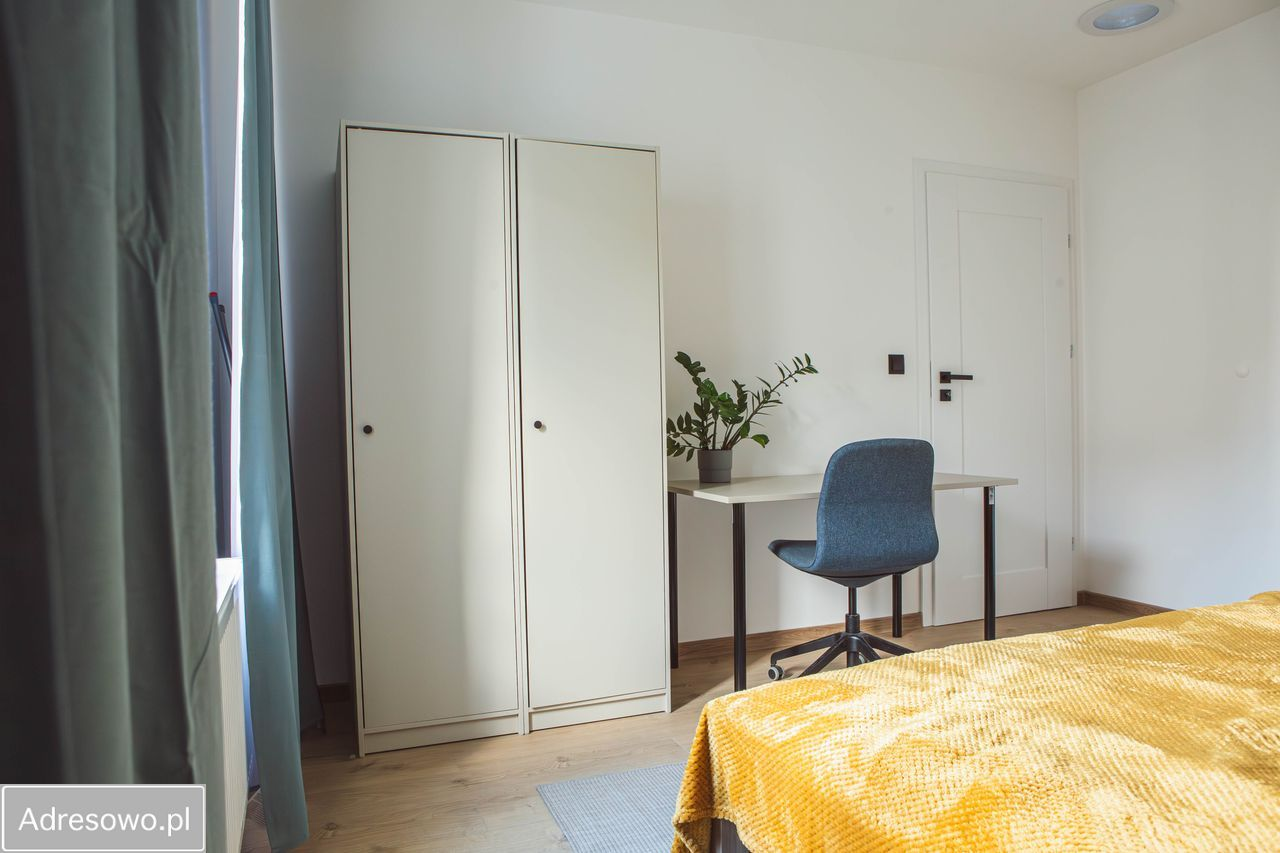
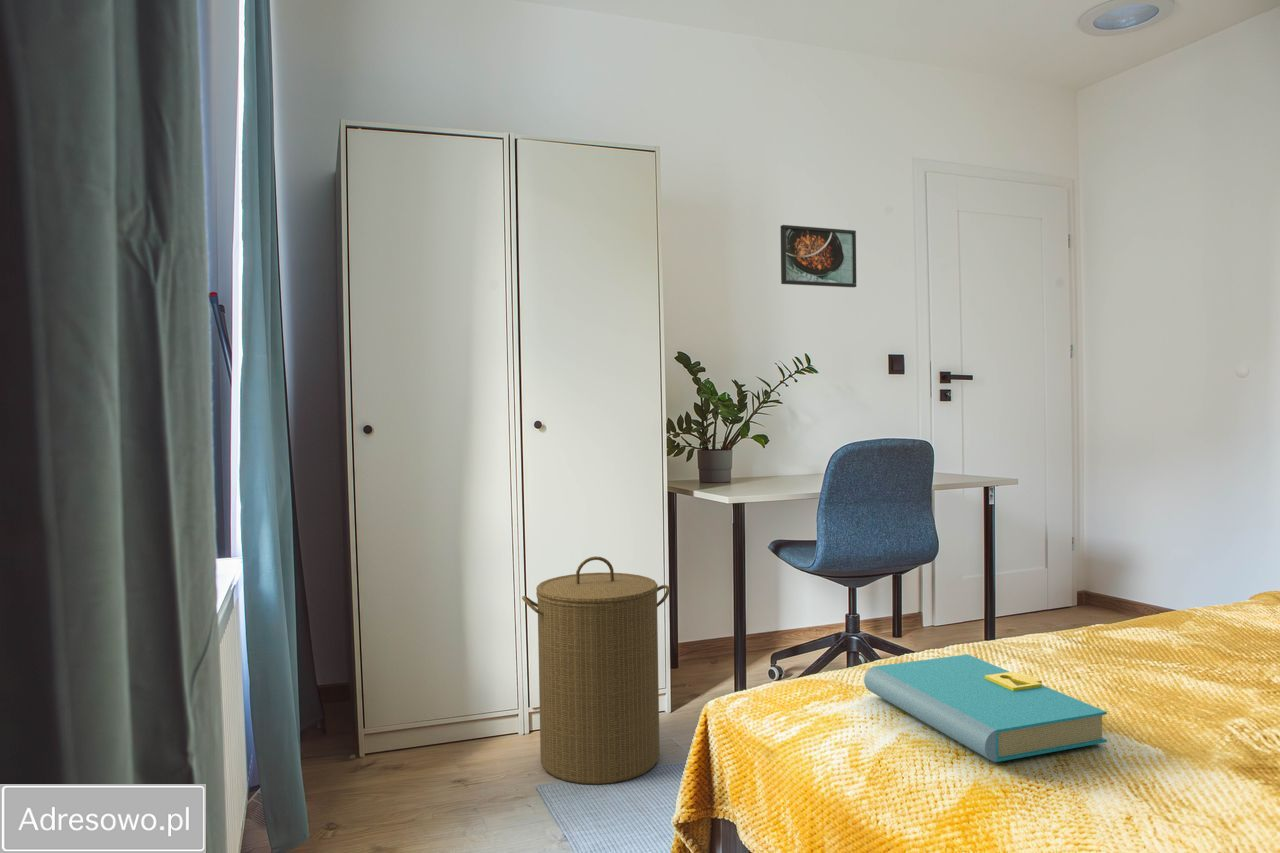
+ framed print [780,224,857,288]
+ book [863,653,1108,763]
+ laundry hamper [521,556,671,785]
